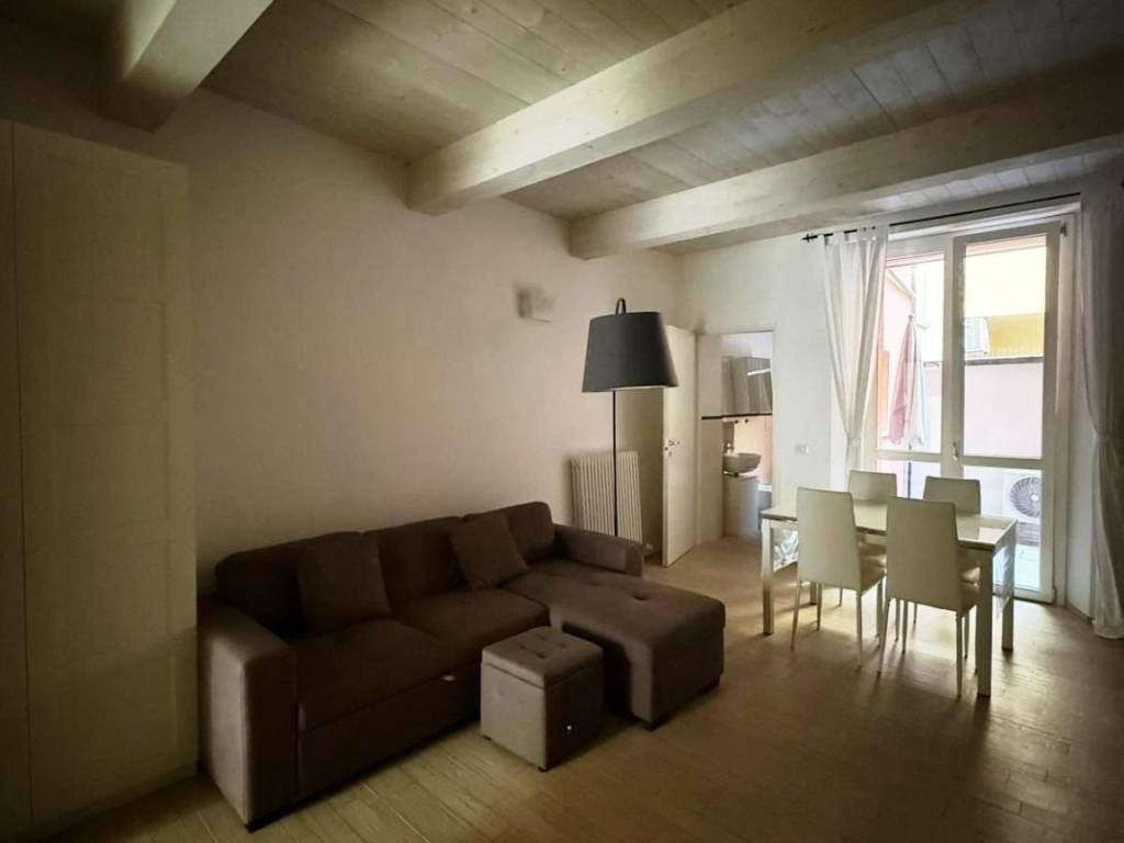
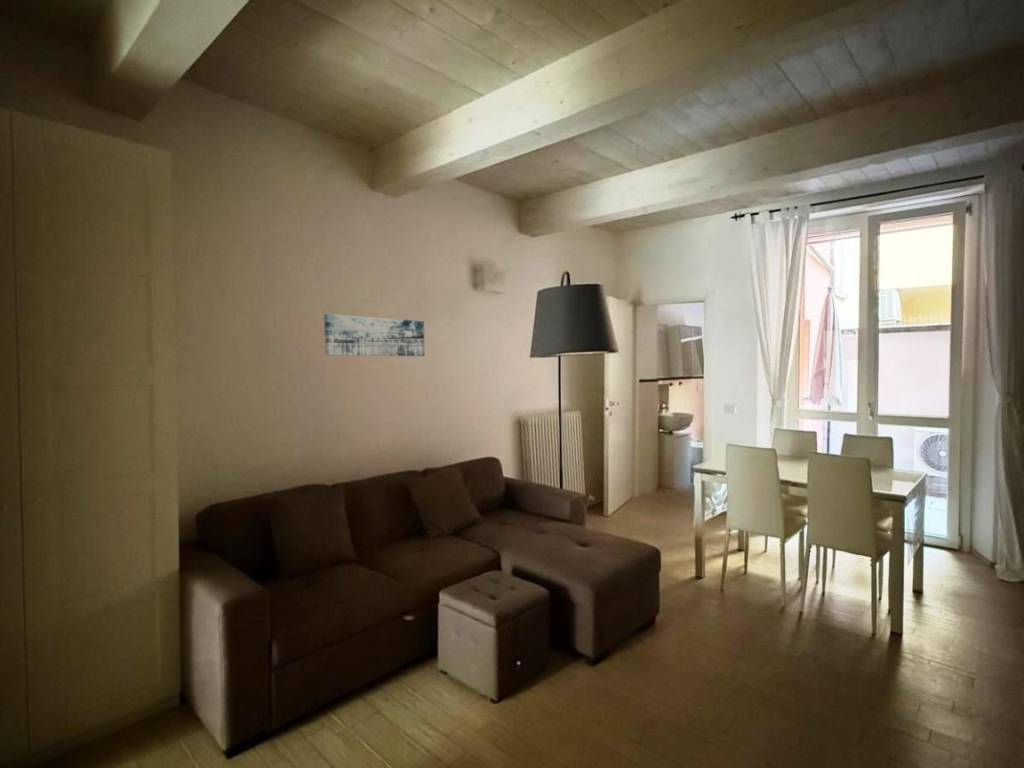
+ wall art [323,313,426,357]
